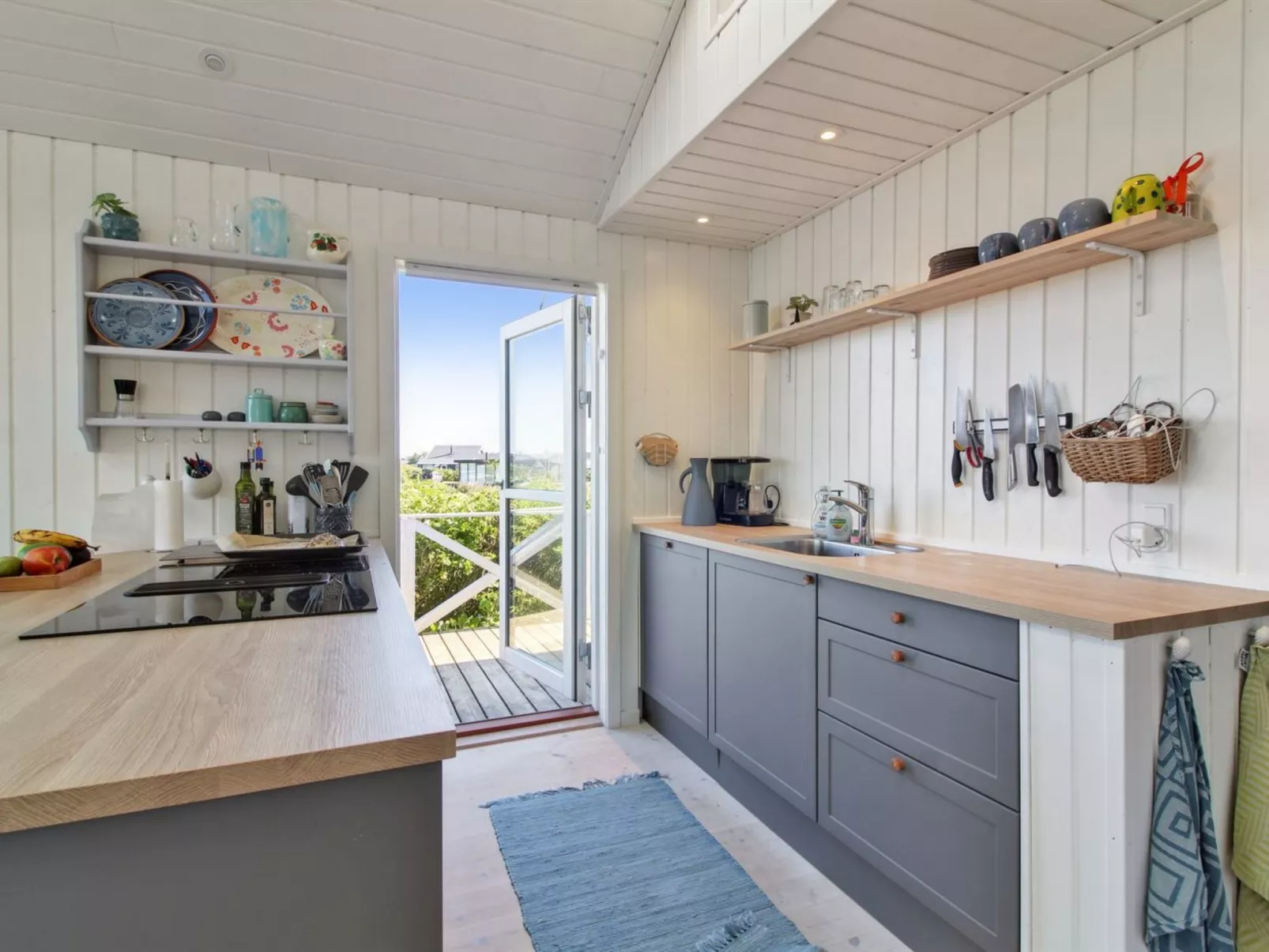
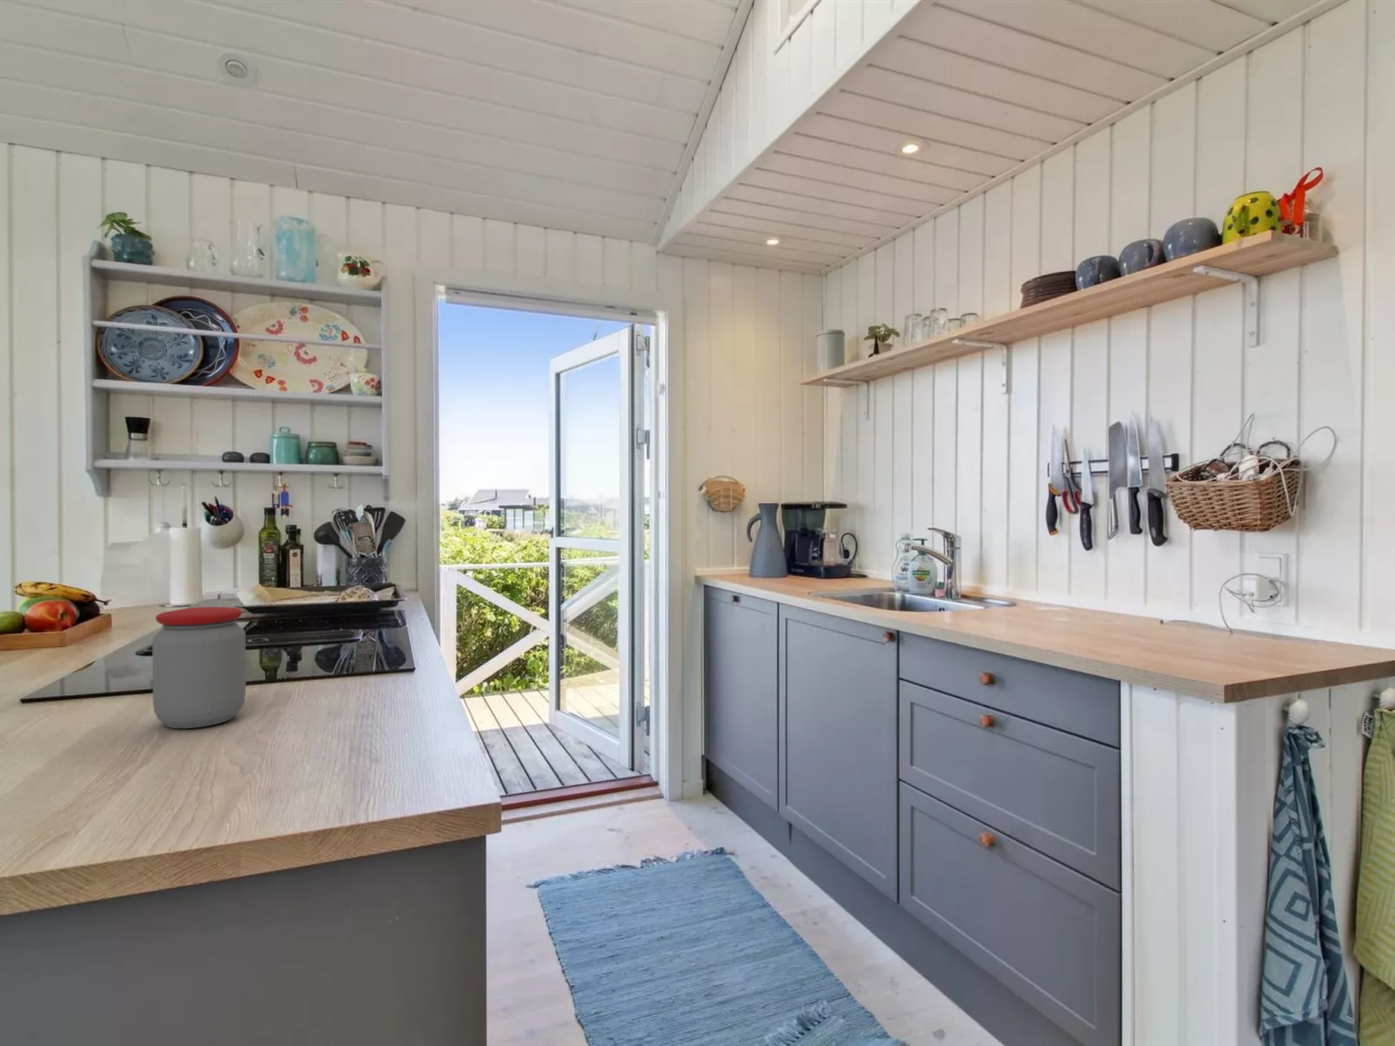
+ jar [151,605,246,730]
